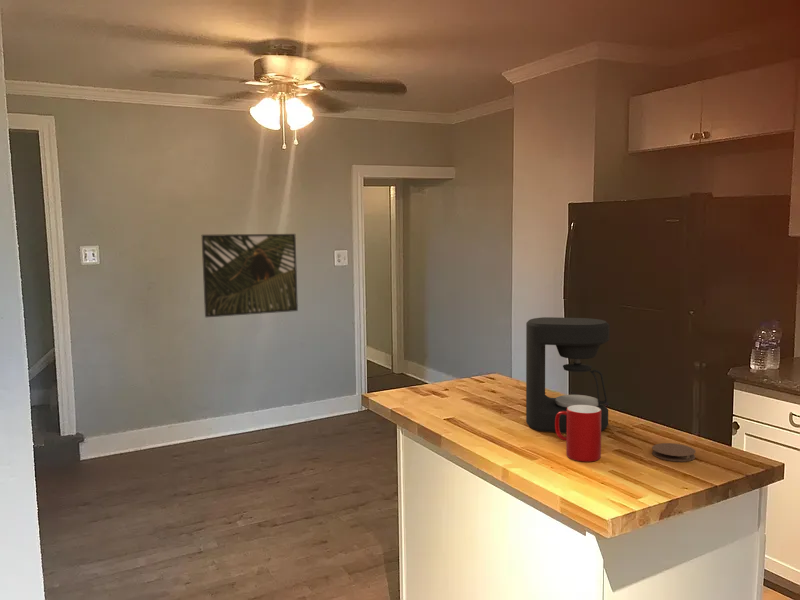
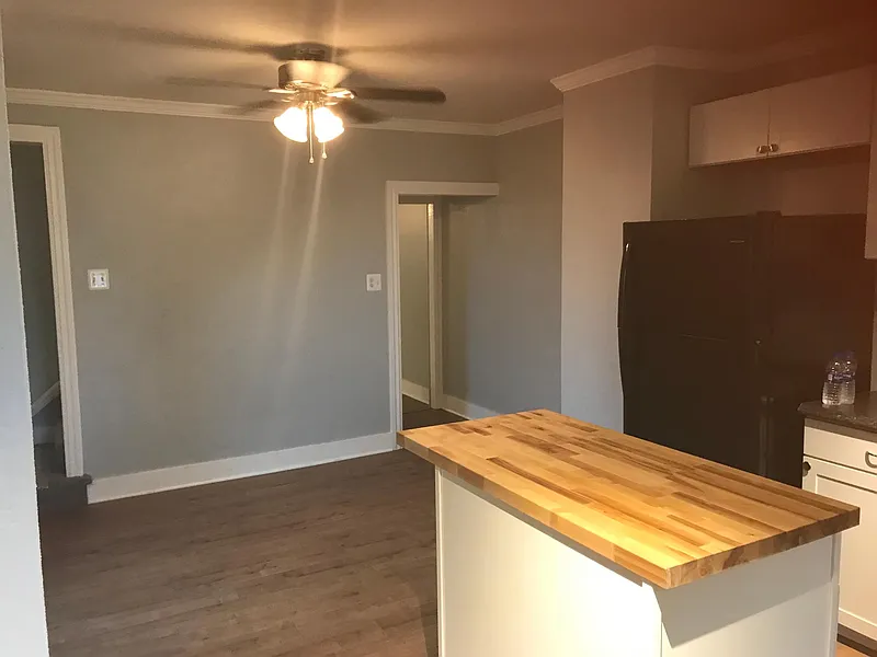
- cup [555,405,602,463]
- coffee maker [525,316,611,434]
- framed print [201,233,299,318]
- coaster [651,442,697,462]
